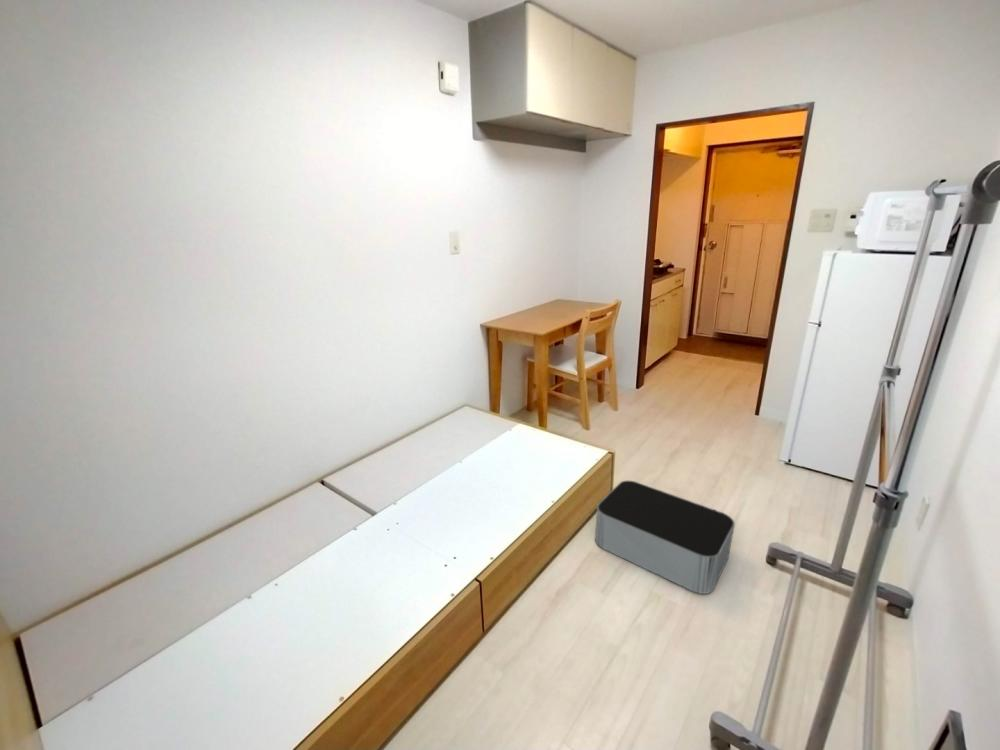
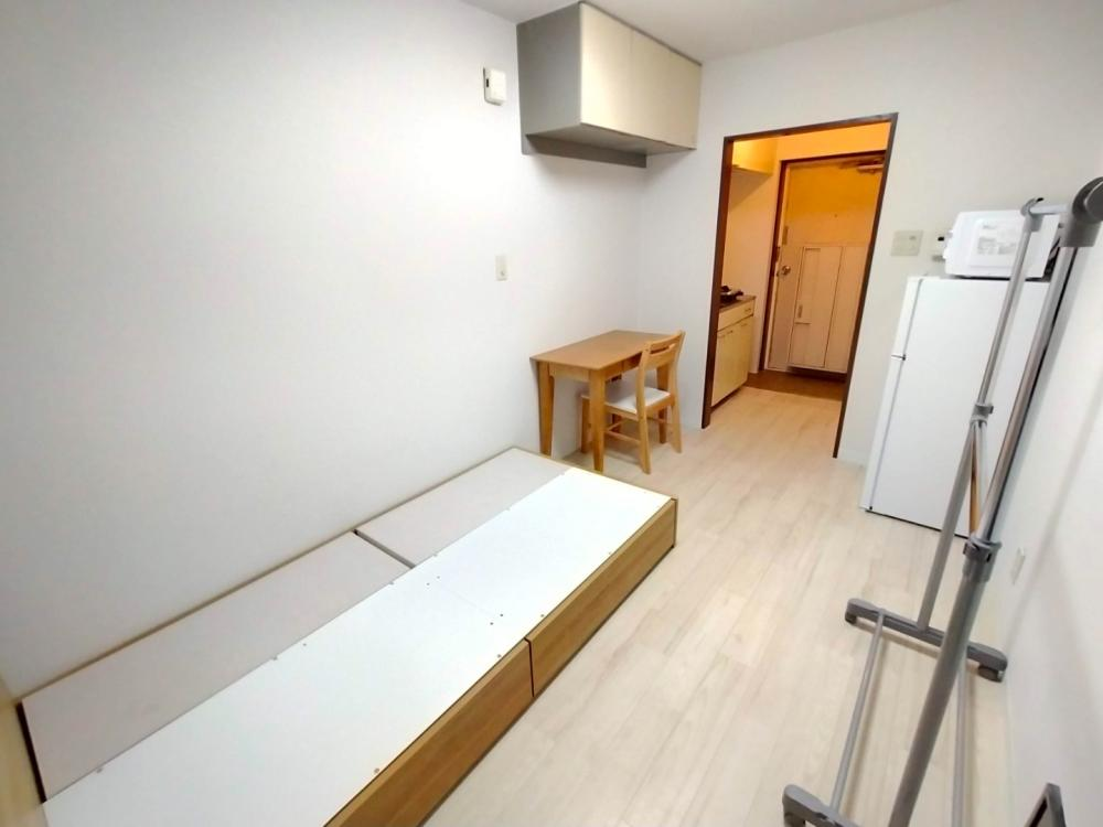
- storage bin [594,480,736,595]
